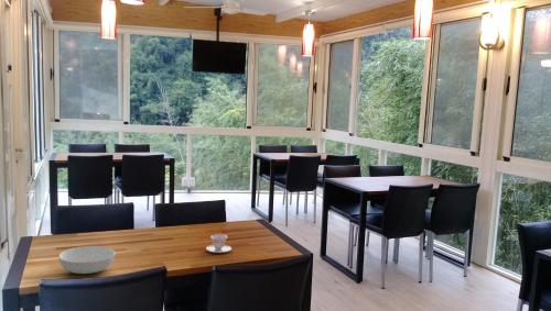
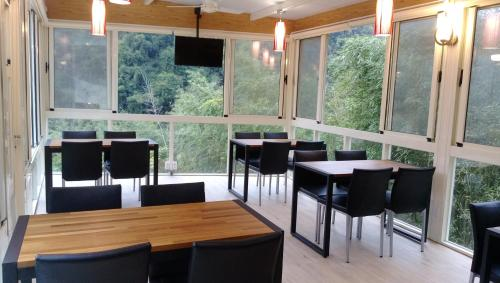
- serving bowl [57,245,117,275]
- teacup [205,233,233,254]
